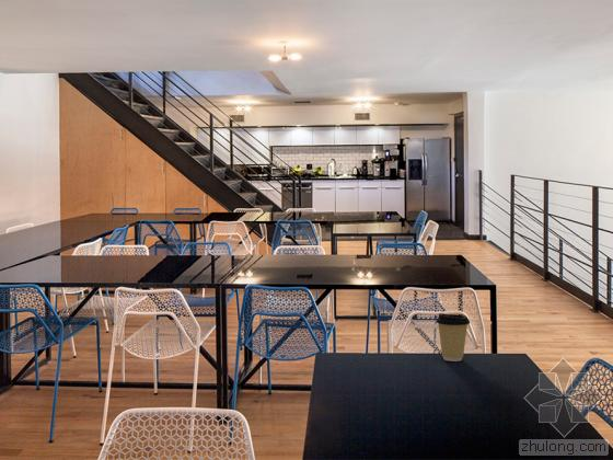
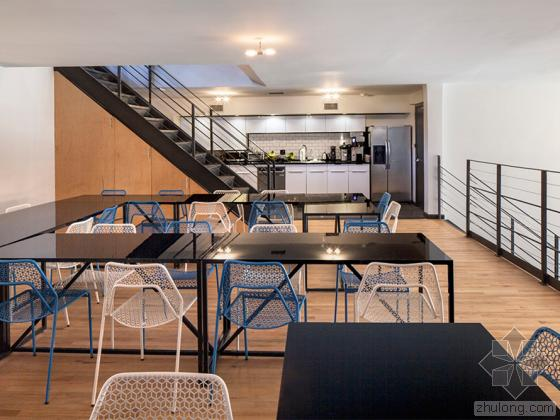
- coffee cup [435,312,471,363]
